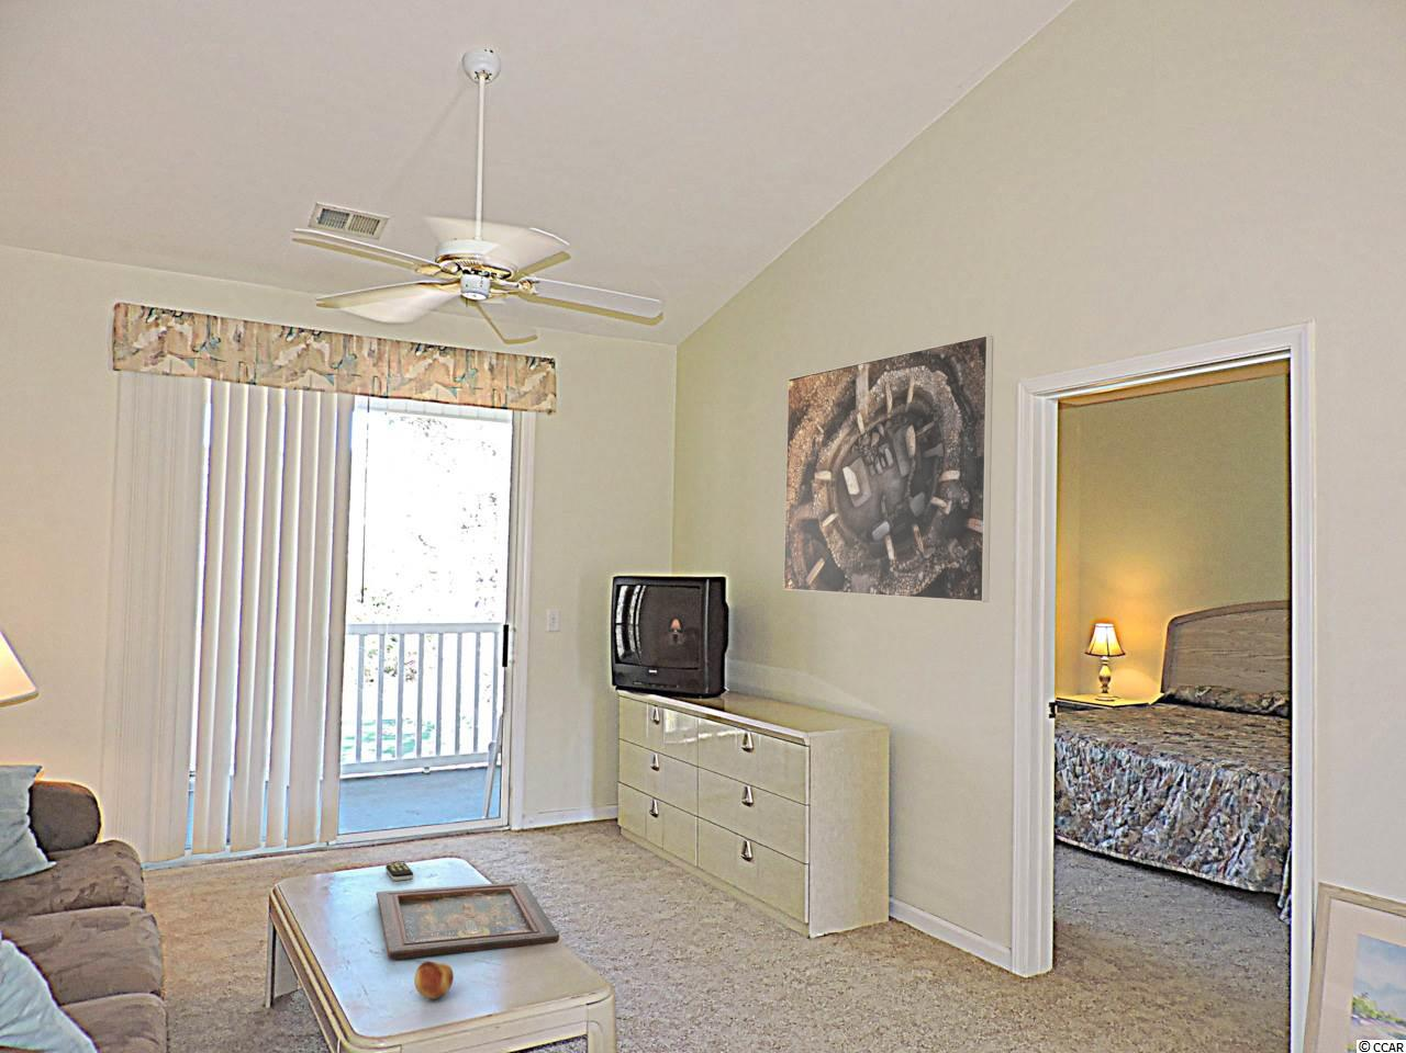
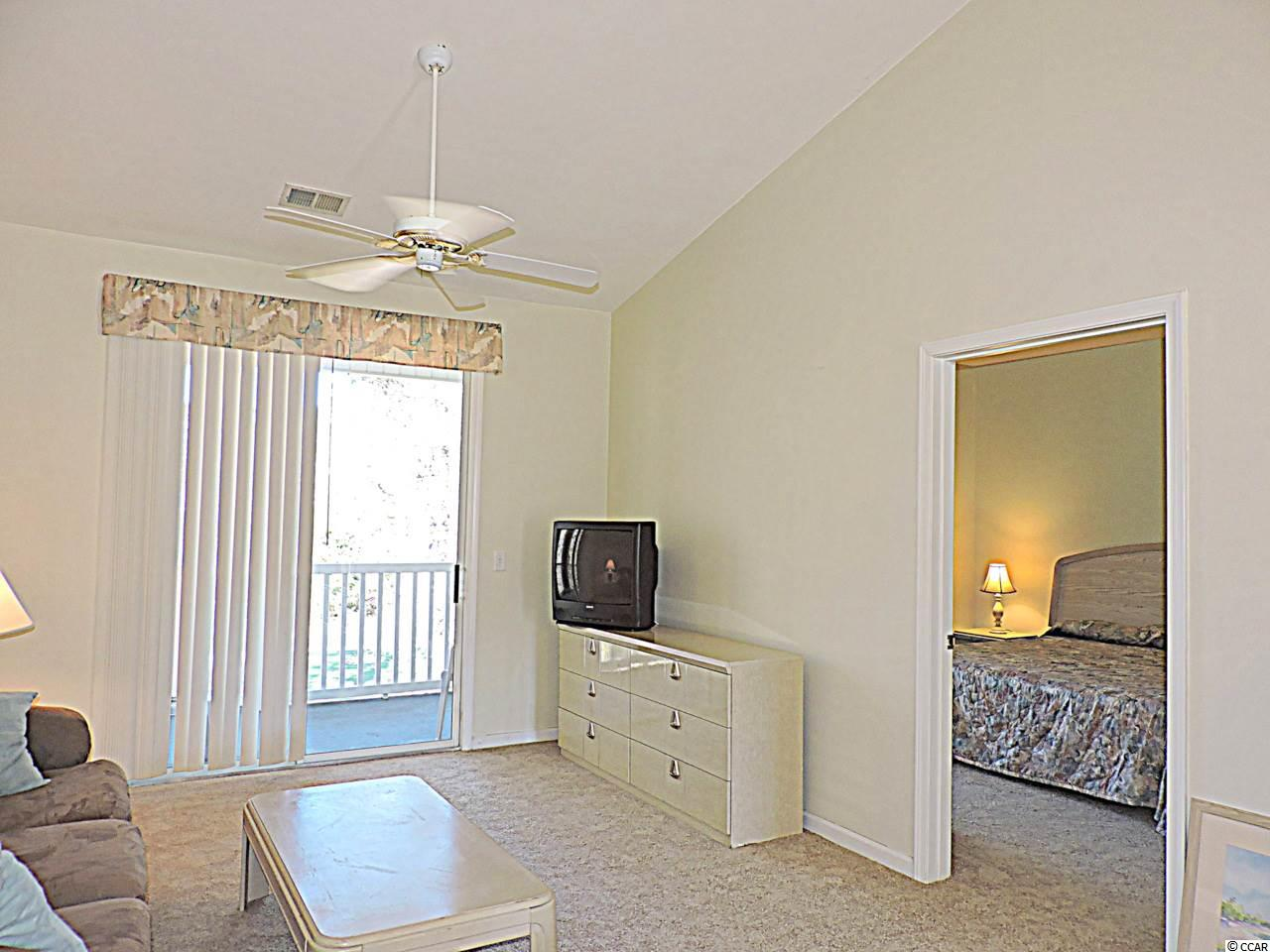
- religious icon [374,880,561,960]
- fruit [413,960,455,1000]
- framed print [782,333,994,603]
- remote control [384,861,414,882]
